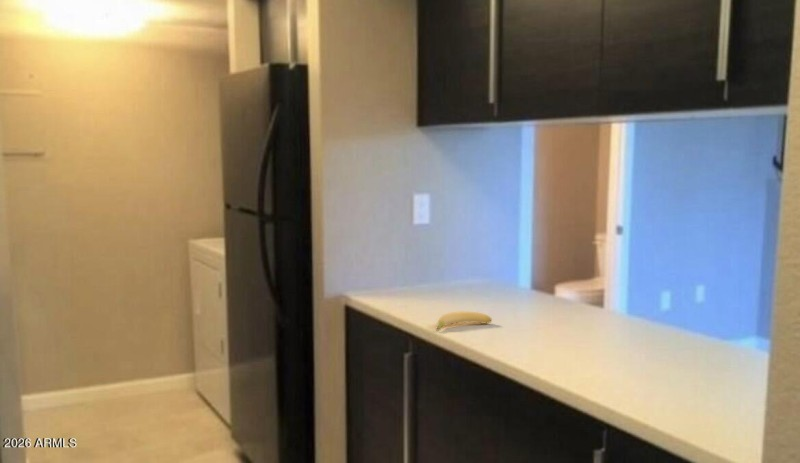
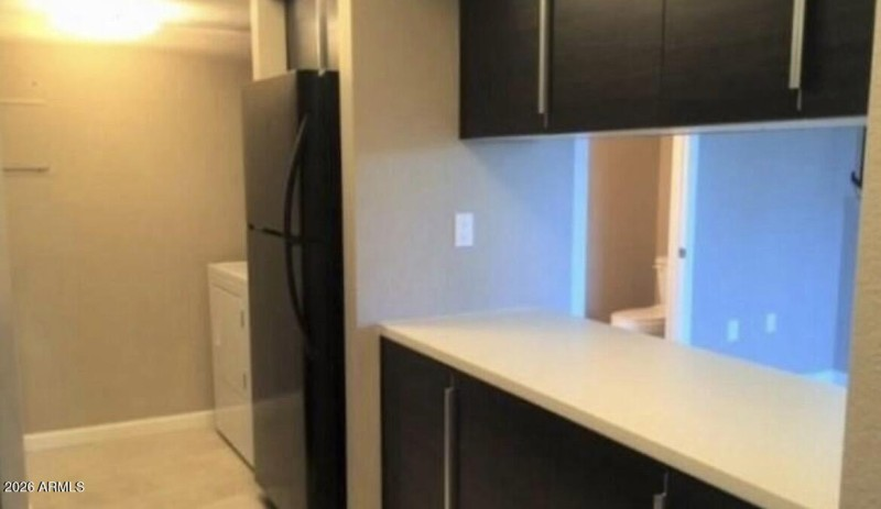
- banana [435,310,493,332]
